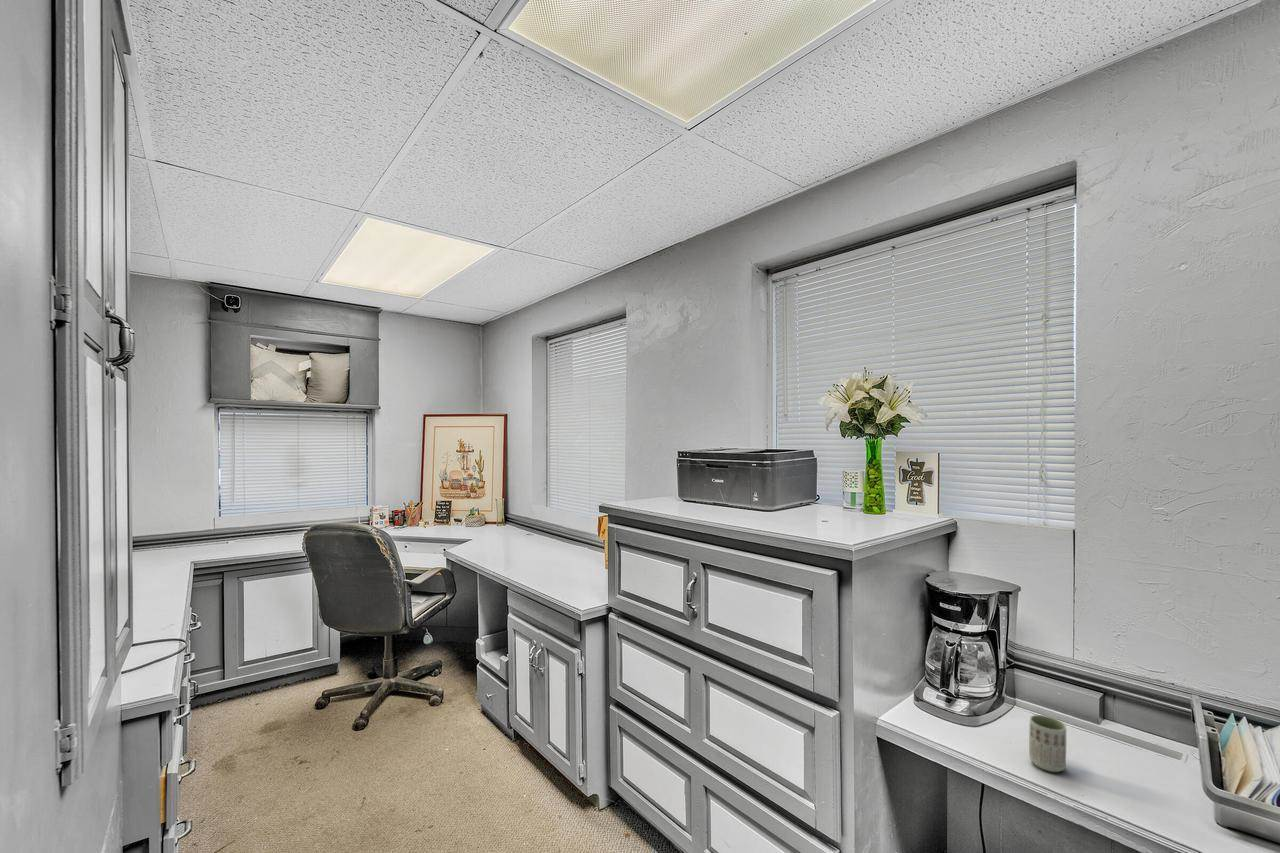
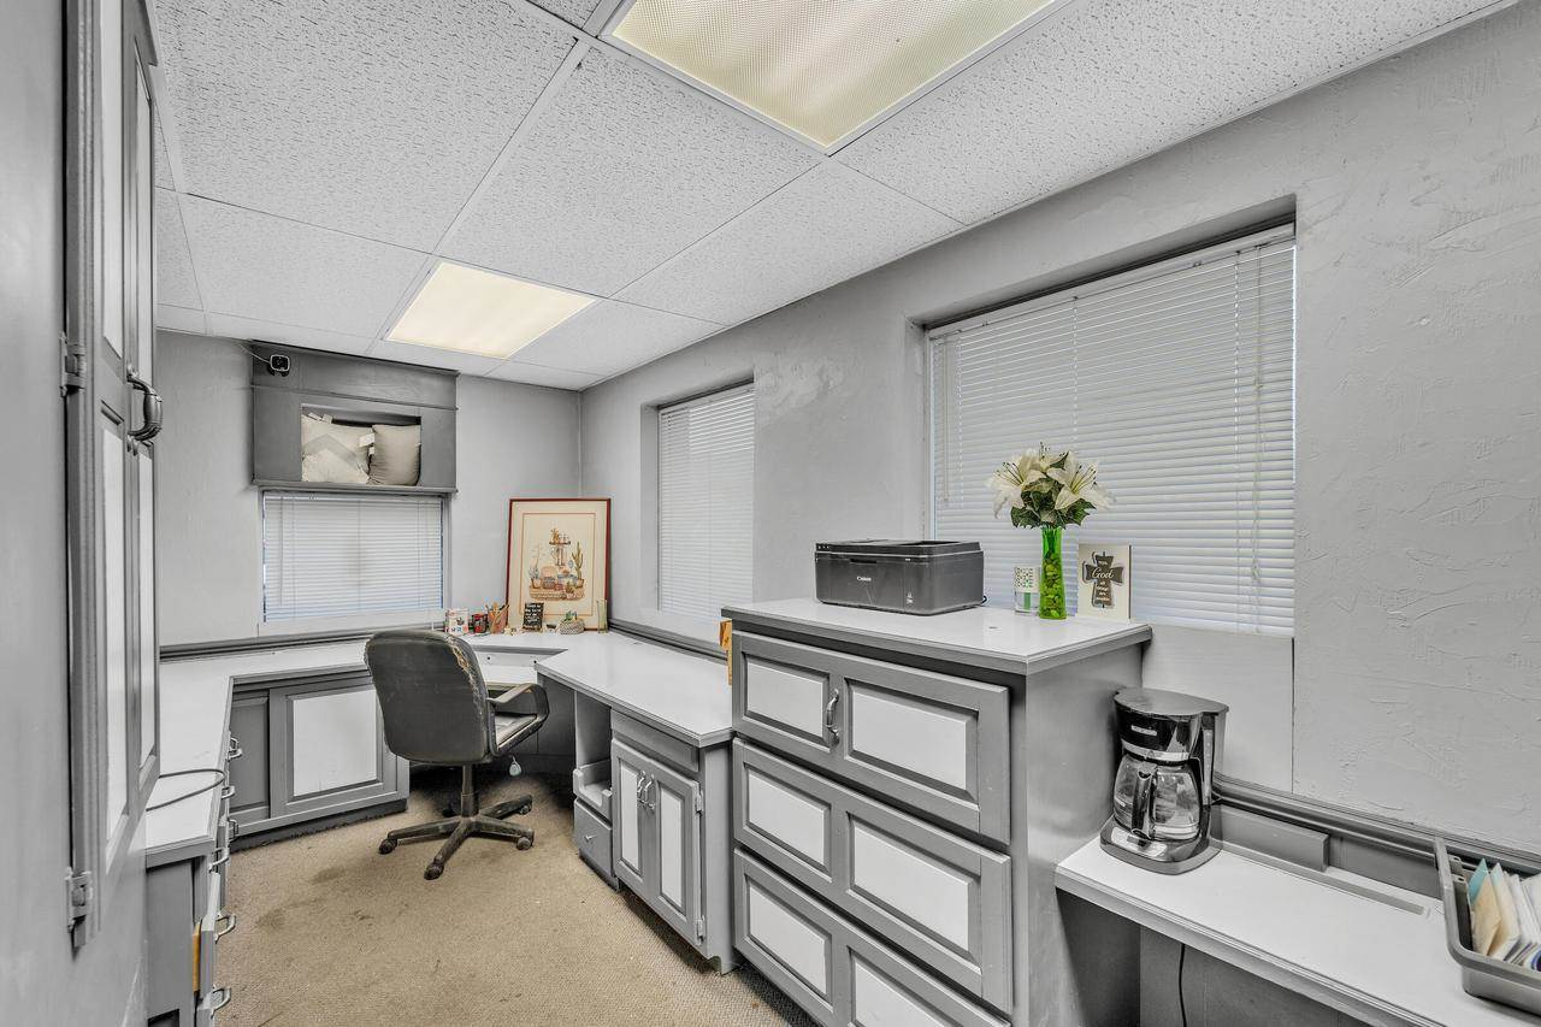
- cup [1028,714,1067,773]
